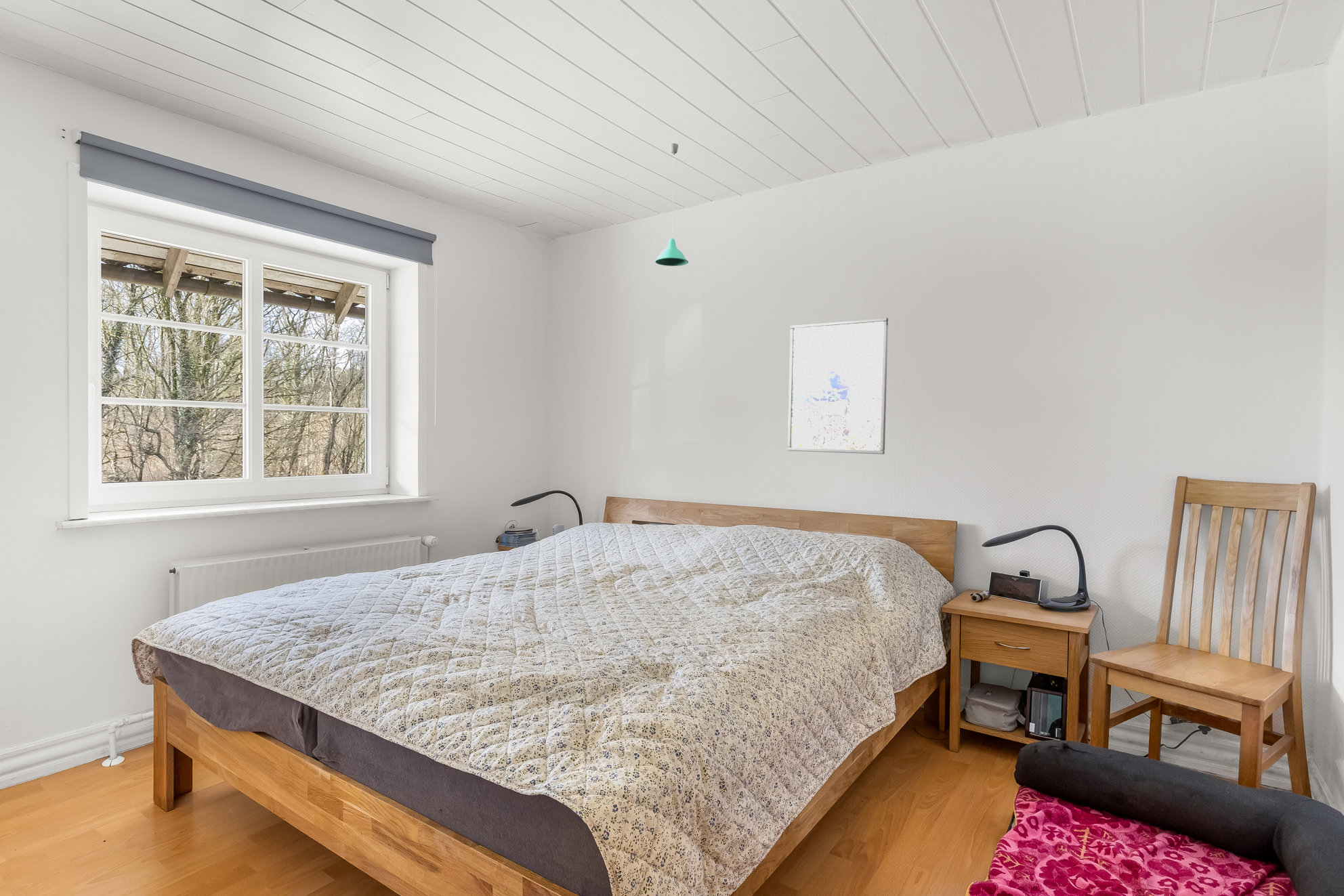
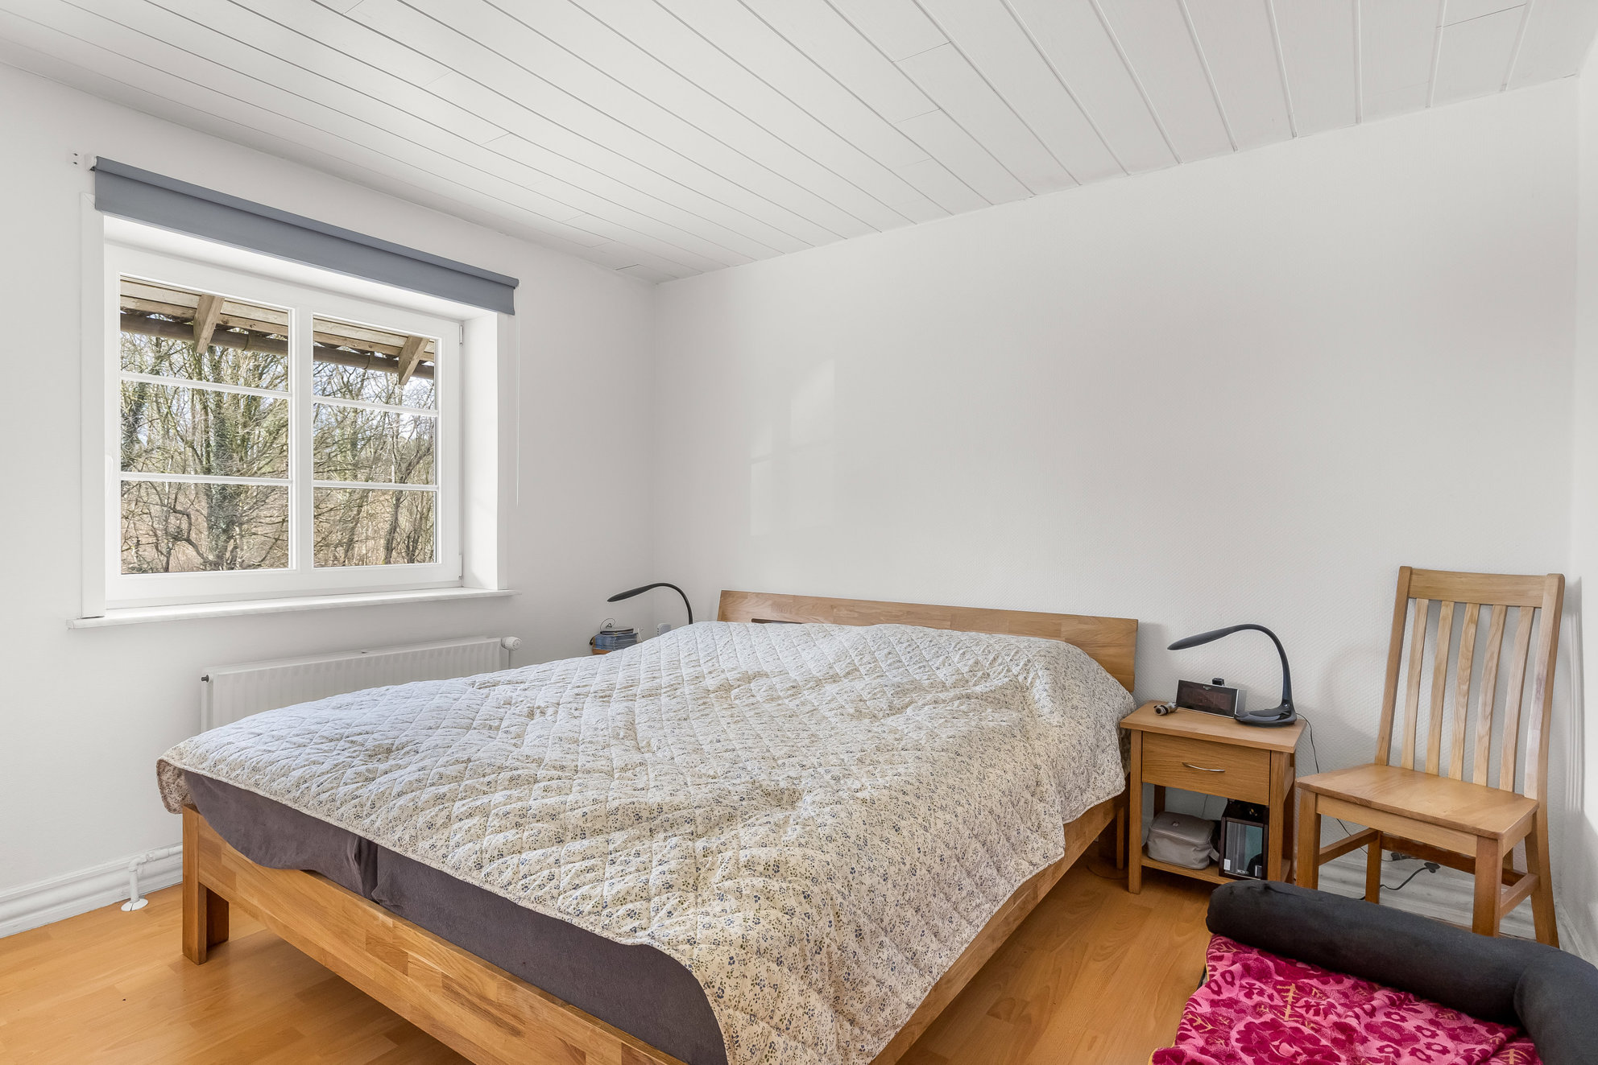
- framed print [787,317,889,455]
- pendant light [654,143,689,267]
